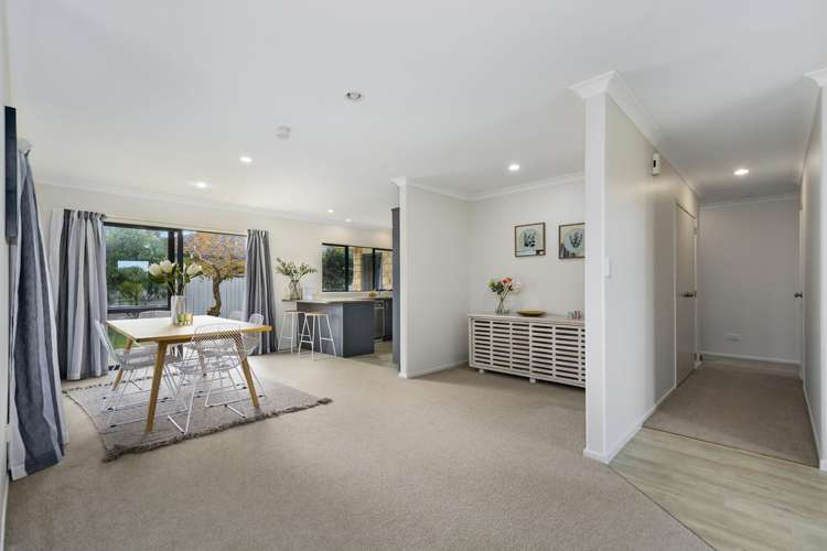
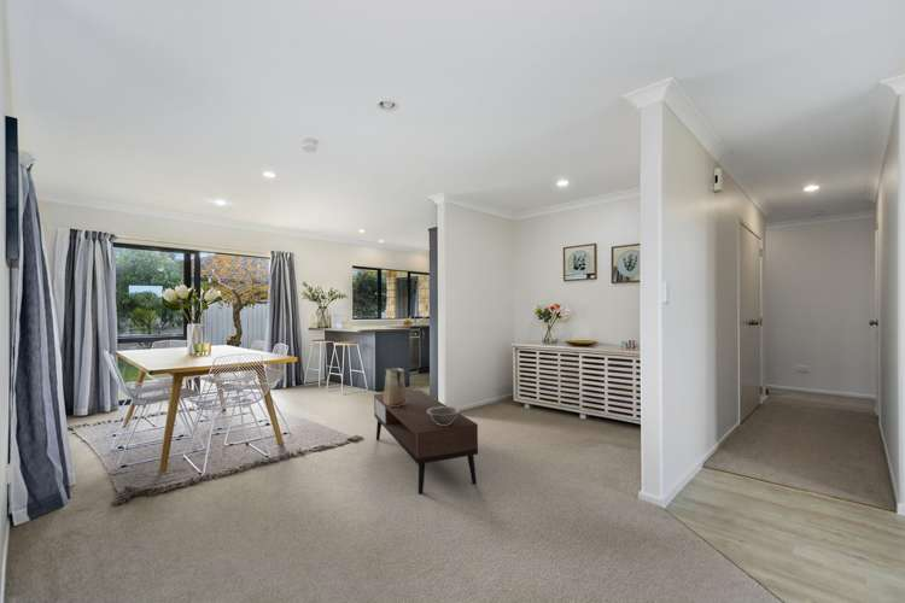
+ vase [383,367,407,406]
+ decorative bowl [427,405,461,426]
+ coffee table [373,388,479,496]
